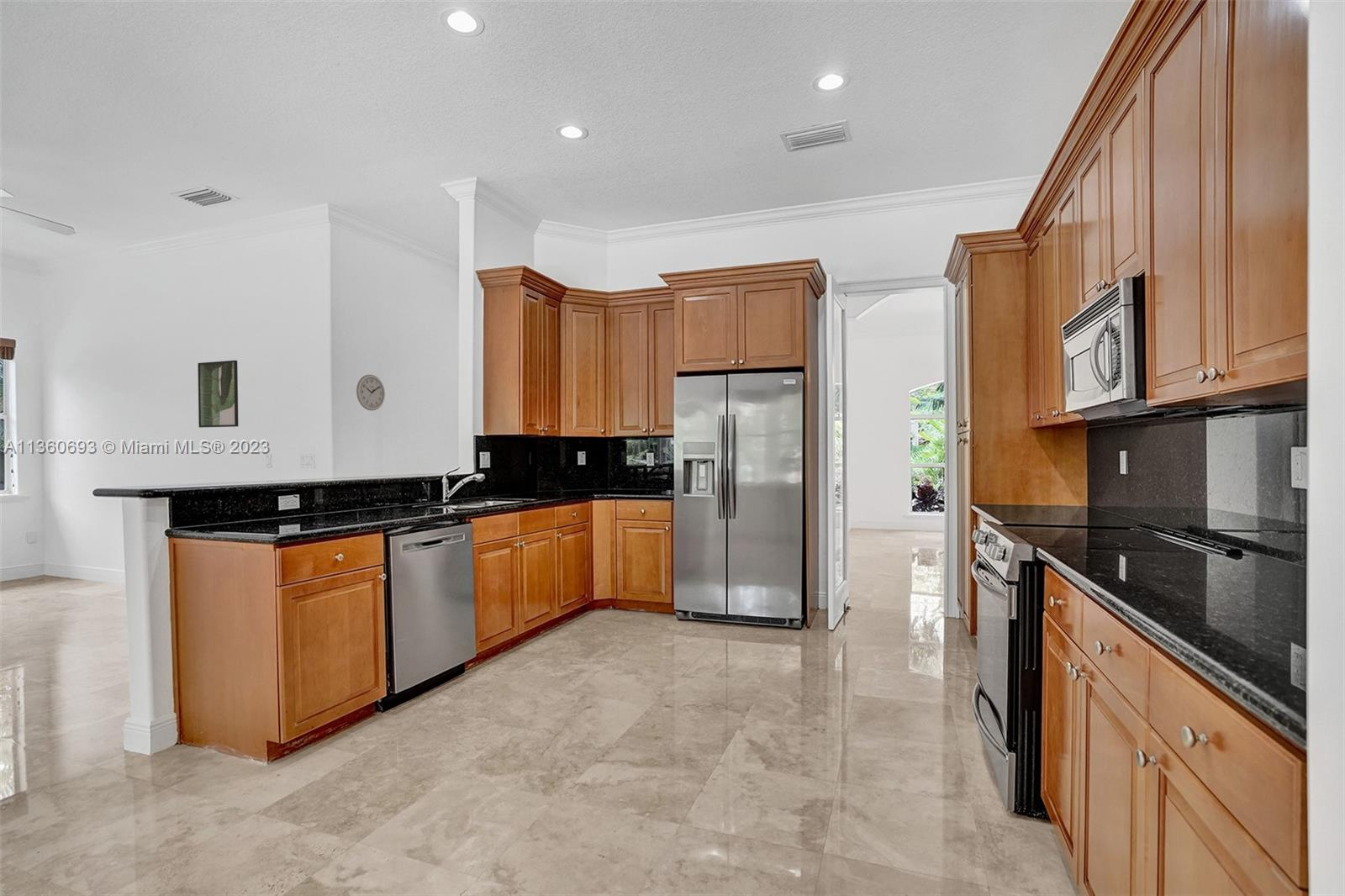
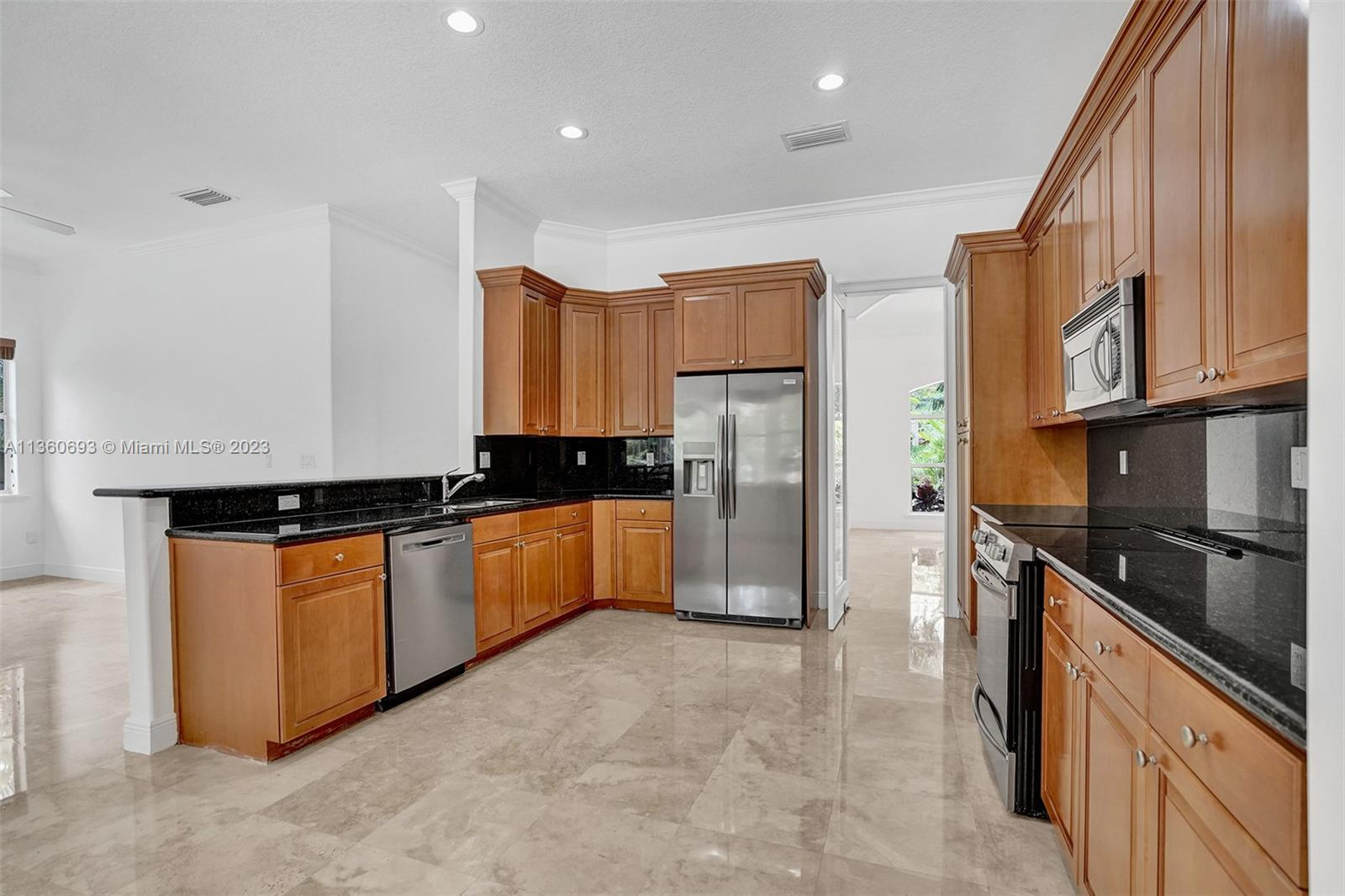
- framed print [197,360,239,429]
- wall clock [356,374,386,412]
